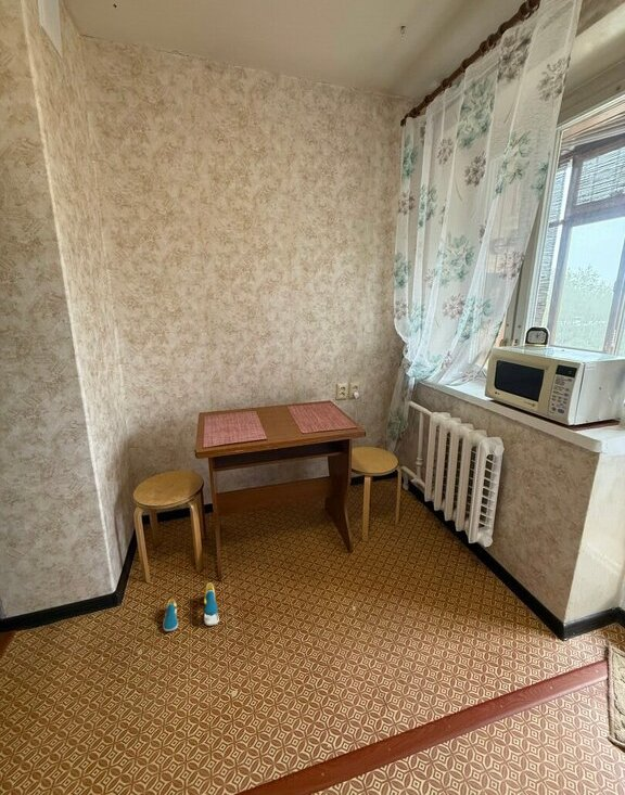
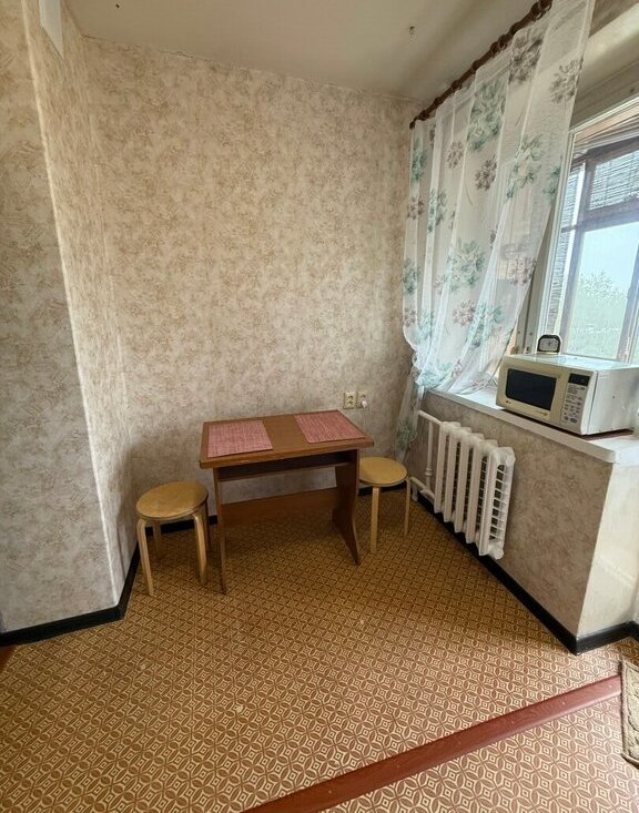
- shoe [162,581,220,632]
